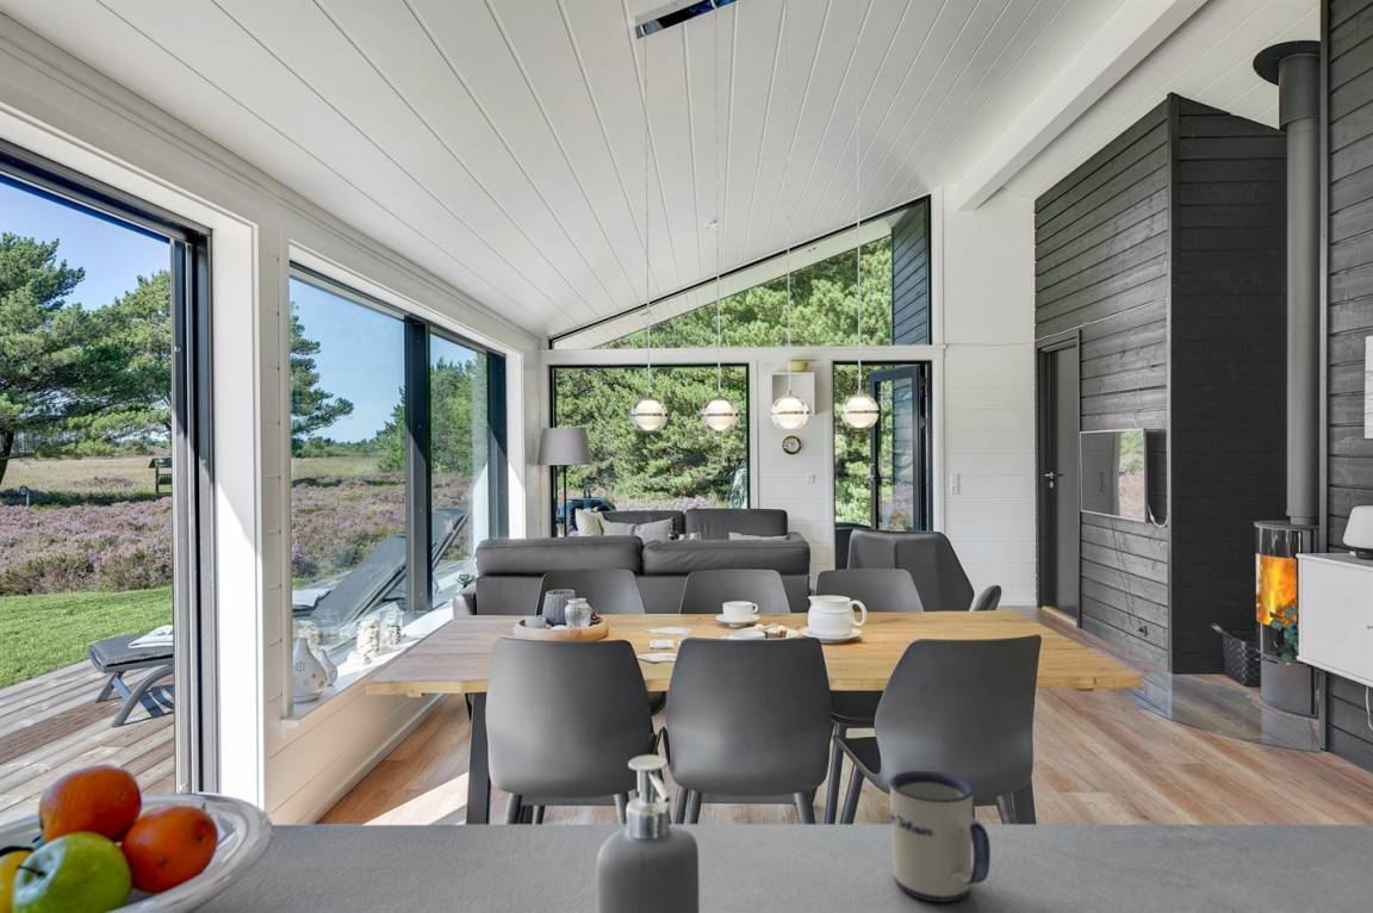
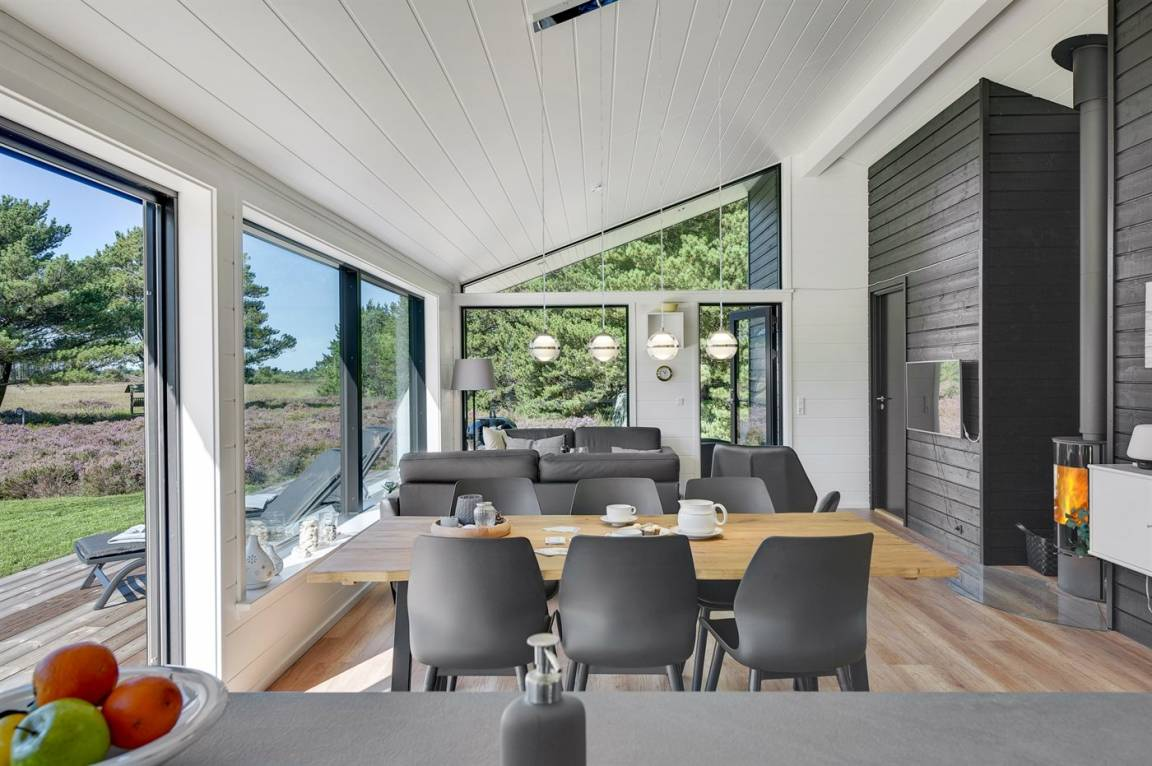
- mug [889,770,992,903]
